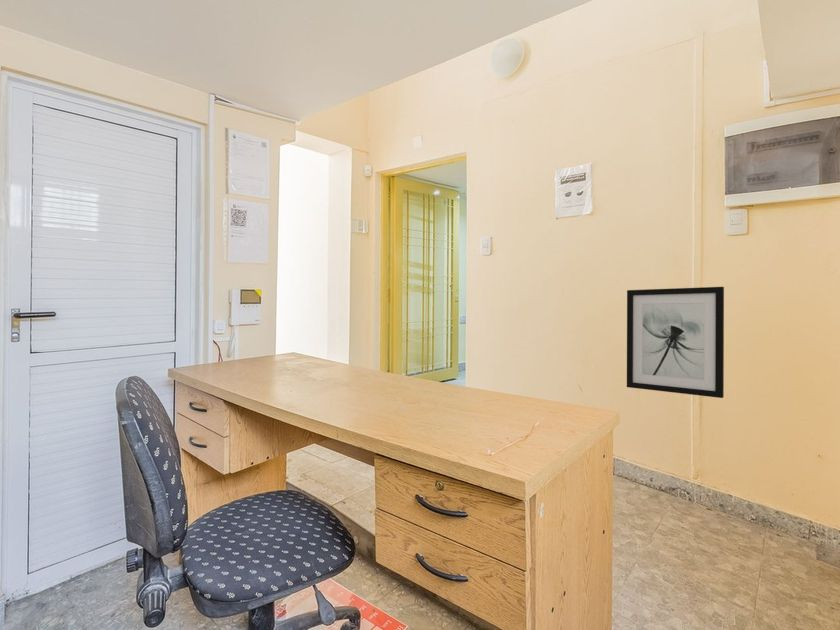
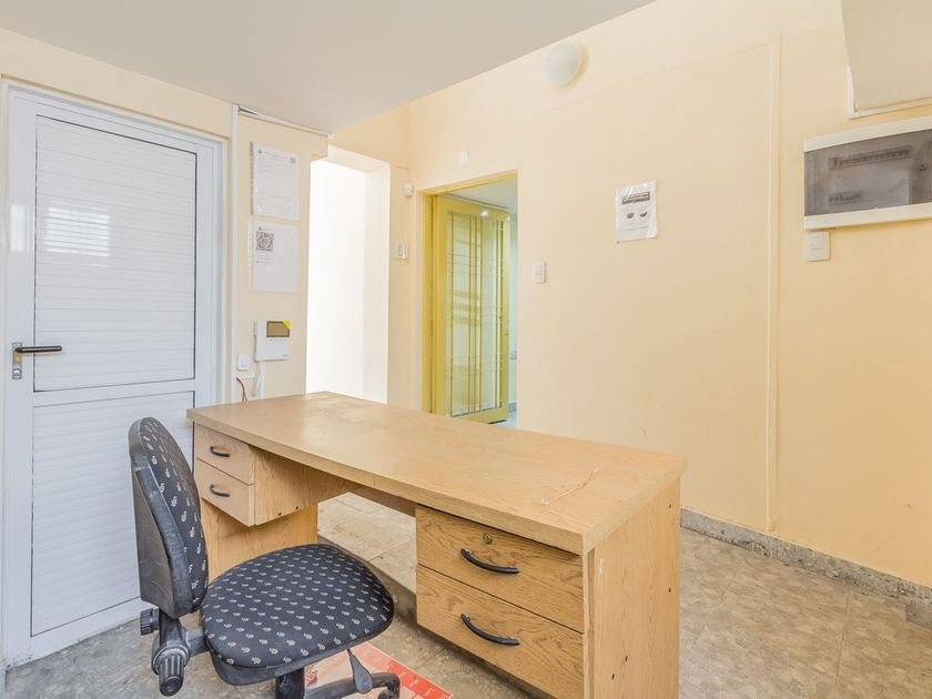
- wall art [626,286,725,399]
